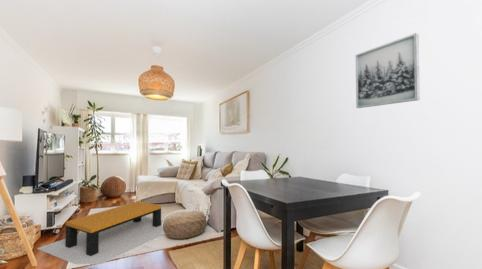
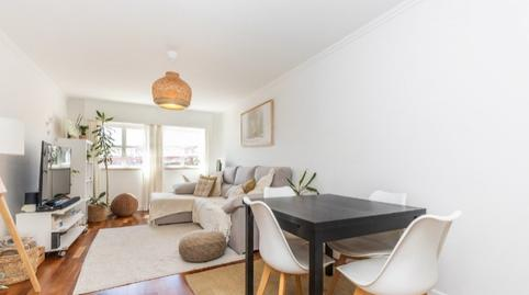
- wall art [355,32,421,109]
- coffee table [36,200,166,265]
